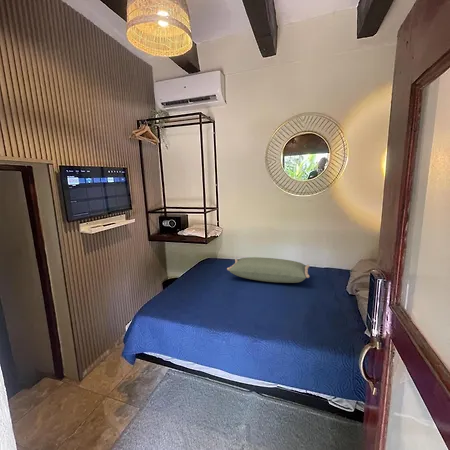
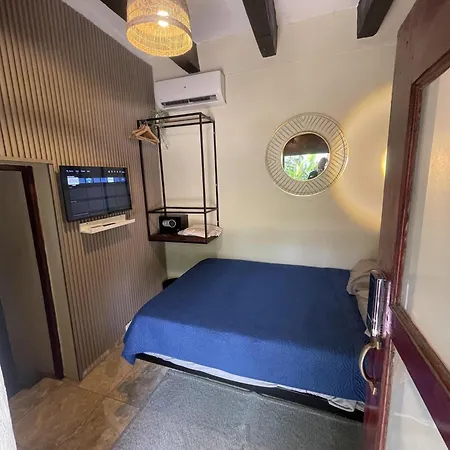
- pillow [226,256,310,284]
